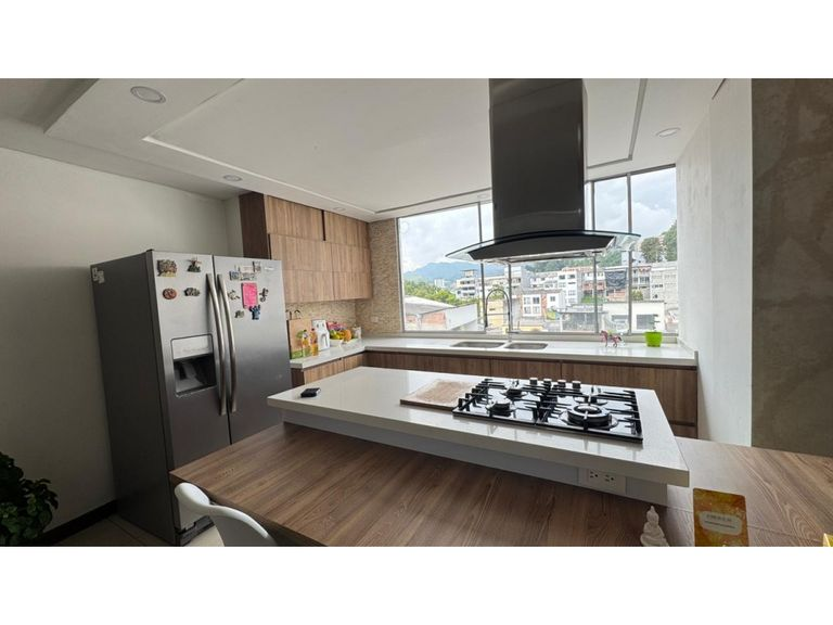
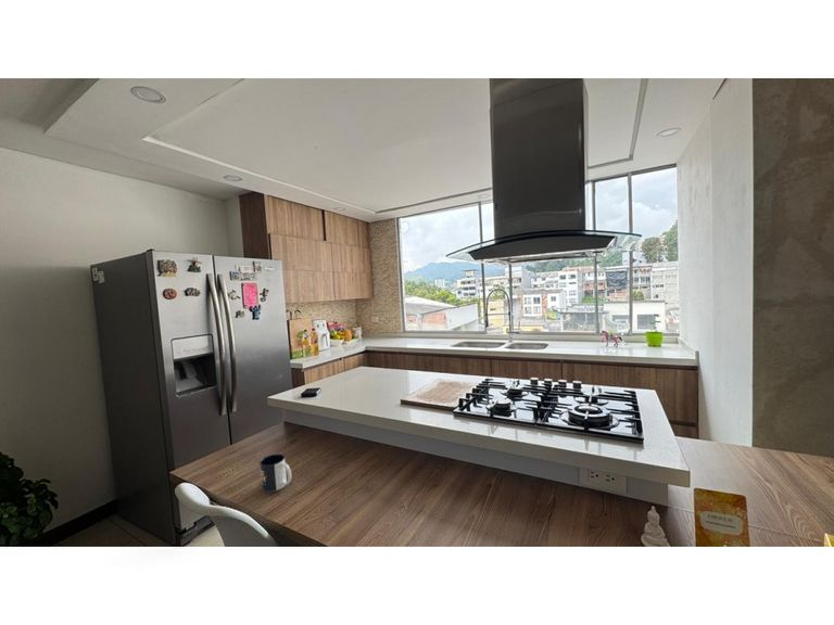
+ mug [258,452,292,493]
